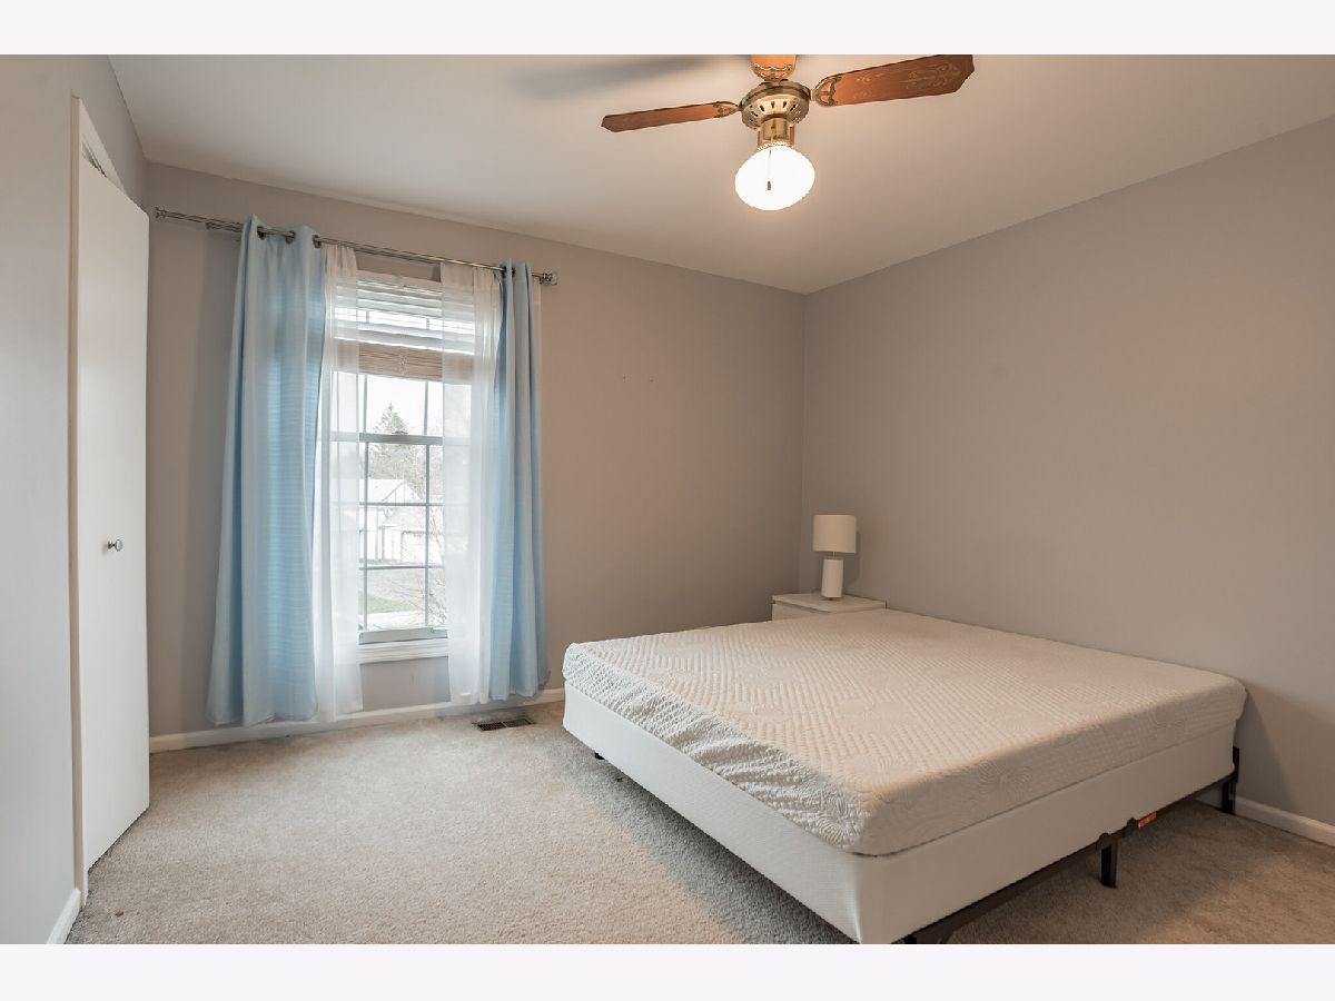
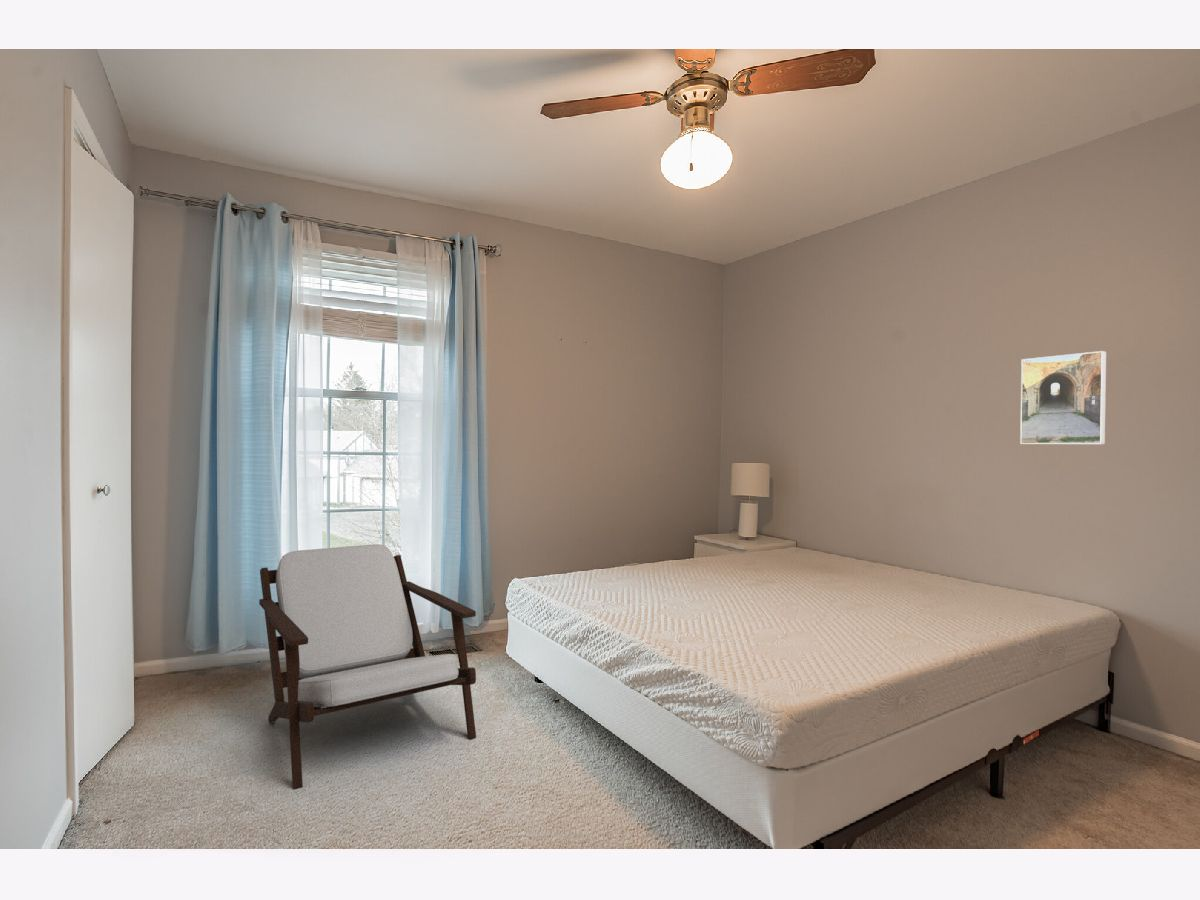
+ armchair [258,543,477,790]
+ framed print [1019,350,1107,445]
